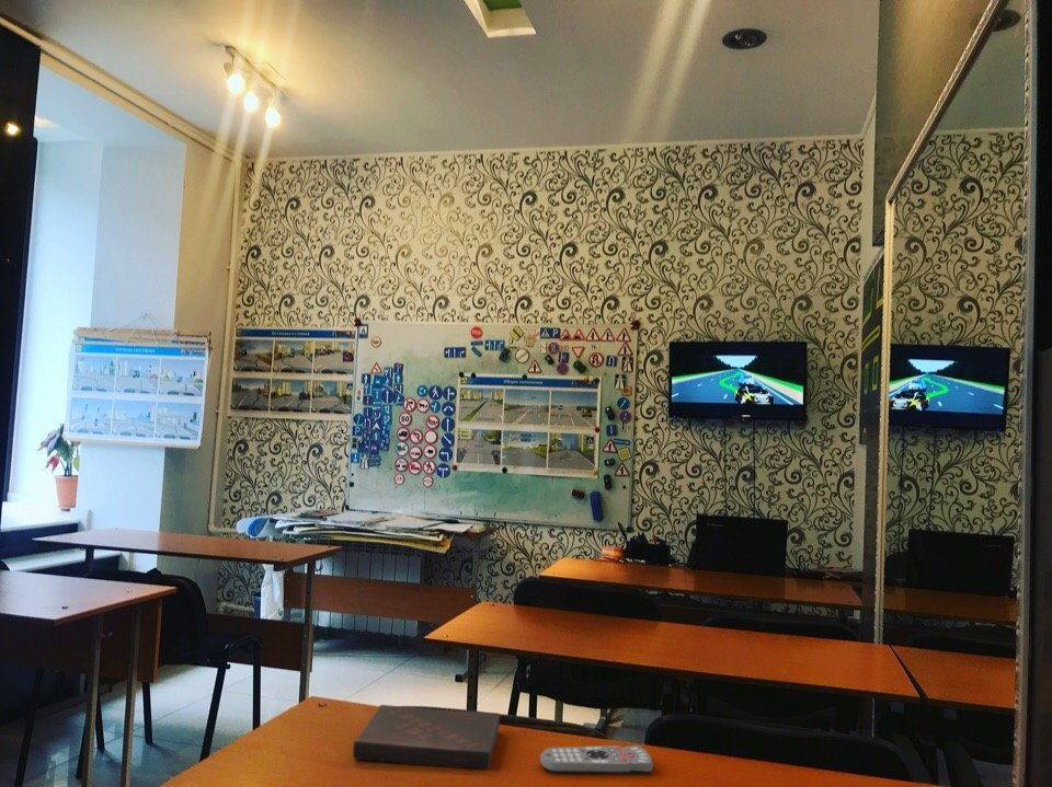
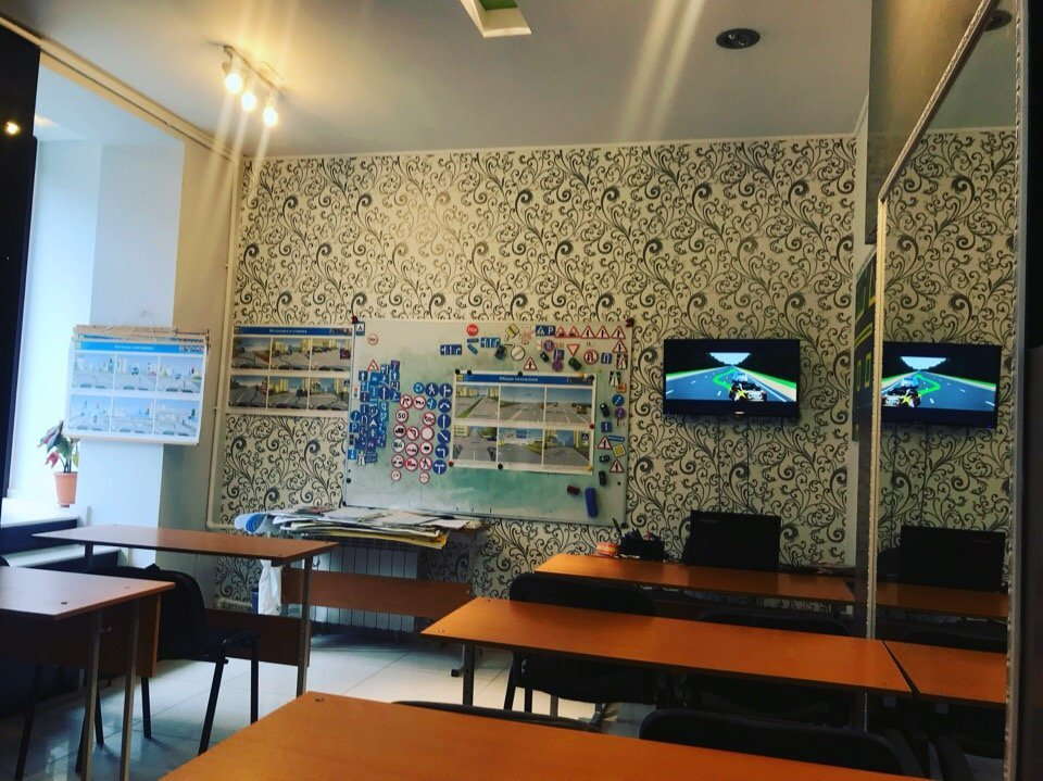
- remote control [539,744,654,776]
- book [352,704,501,771]
